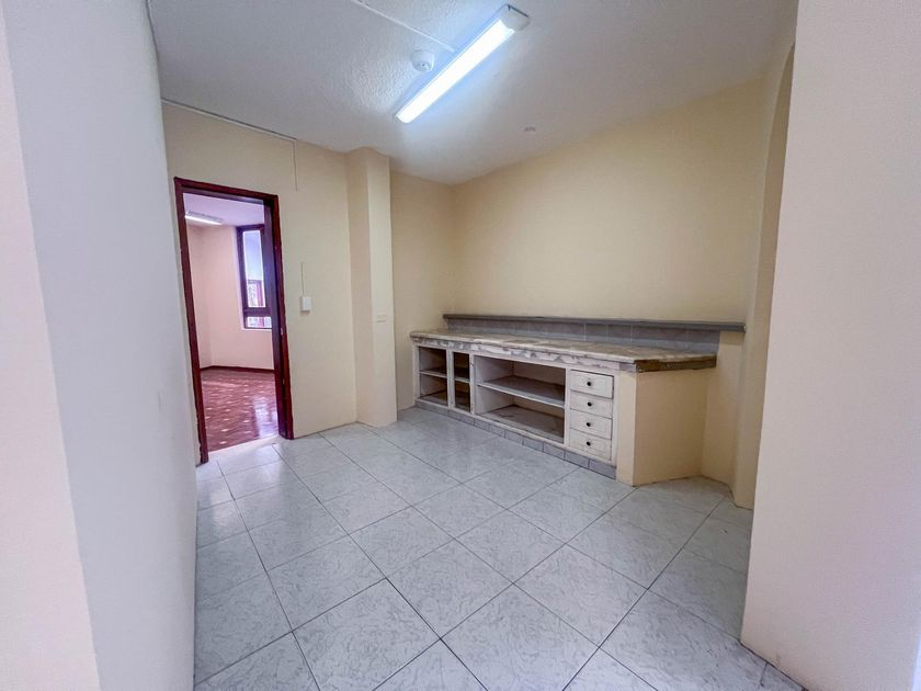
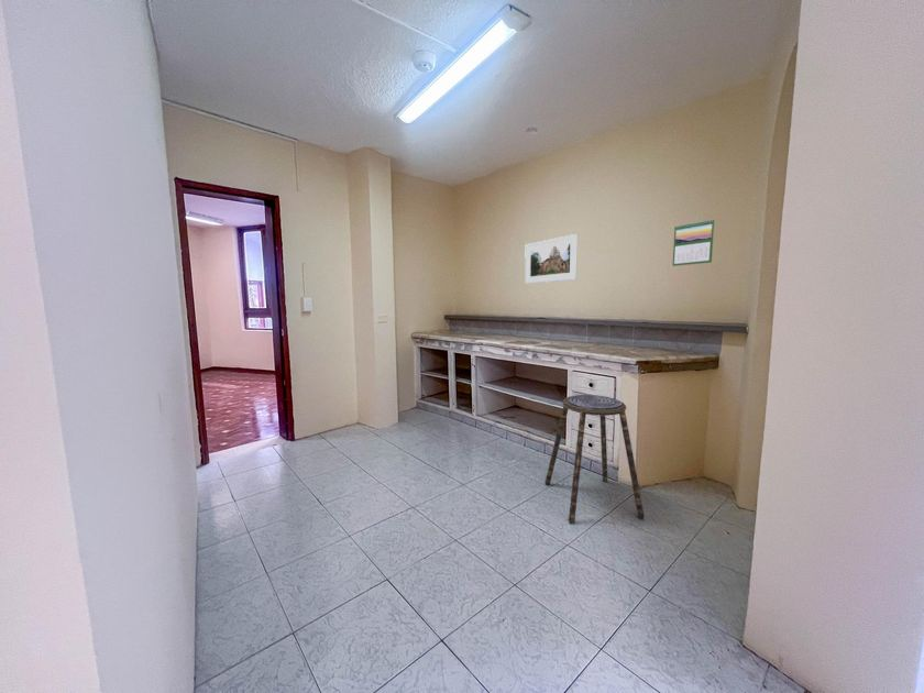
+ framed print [524,233,580,285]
+ stool [544,394,646,524]
+ calendar [672,218,715,267]
